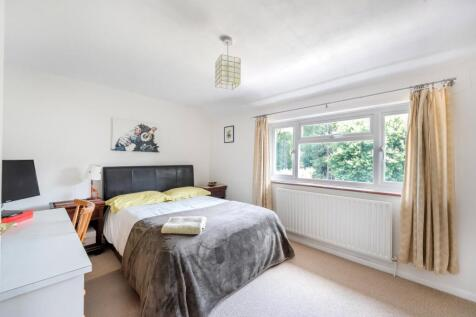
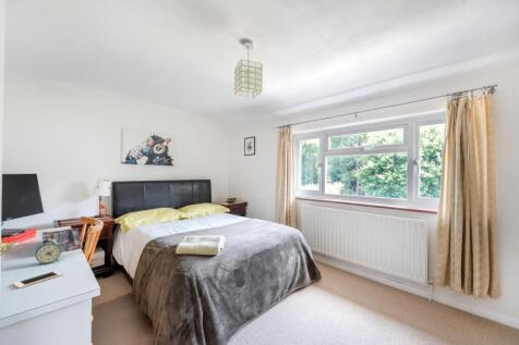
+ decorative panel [40,227,83,252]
+ alarm clock [35,242,62,266]
+ cell phone [12,270,63,289]
